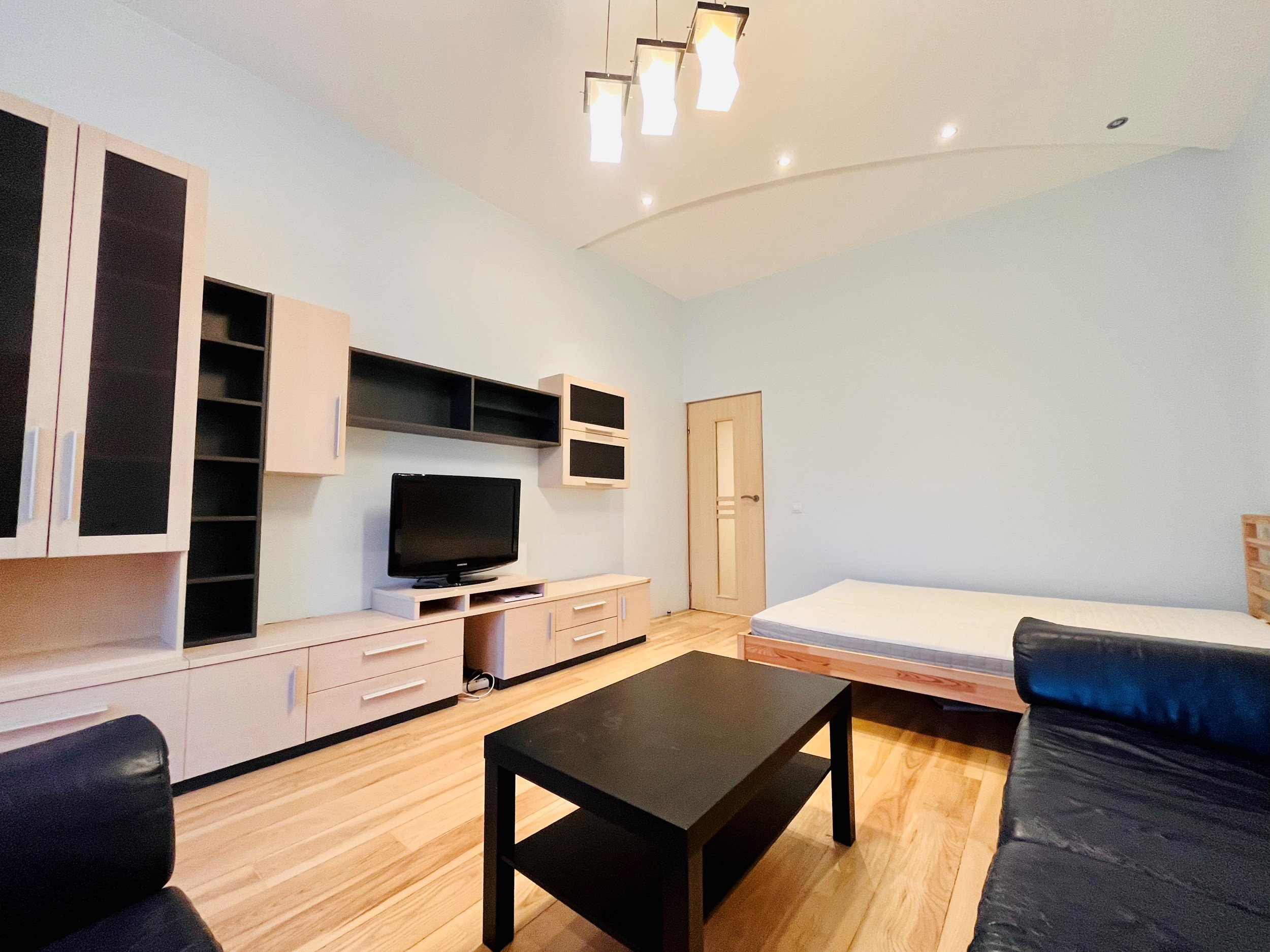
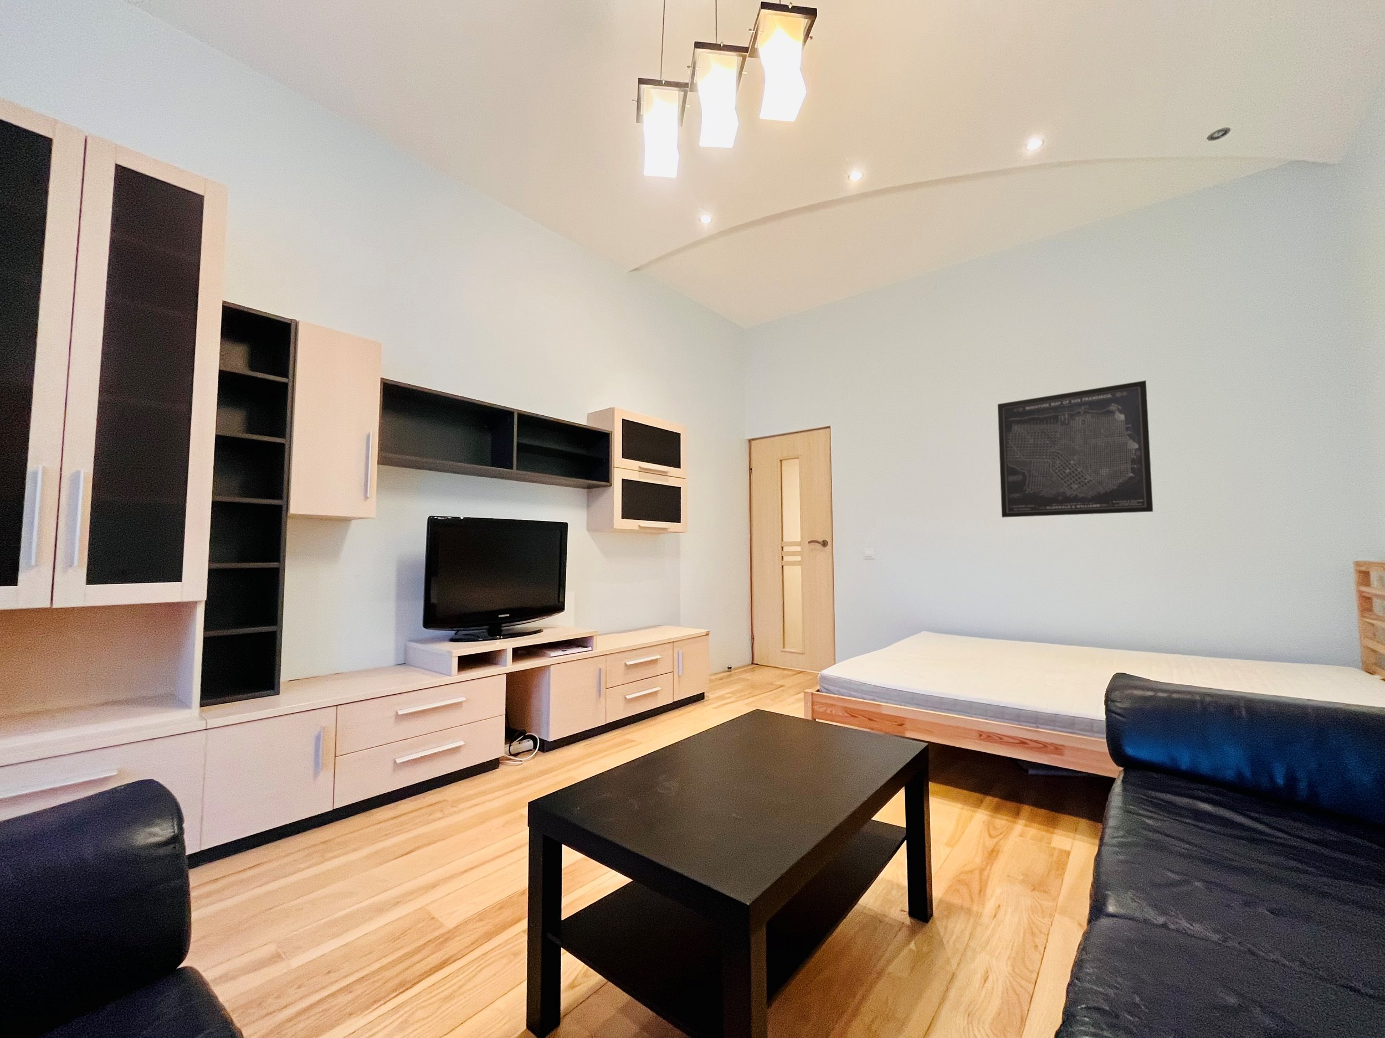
+ wall art [997,379,1154,518]
